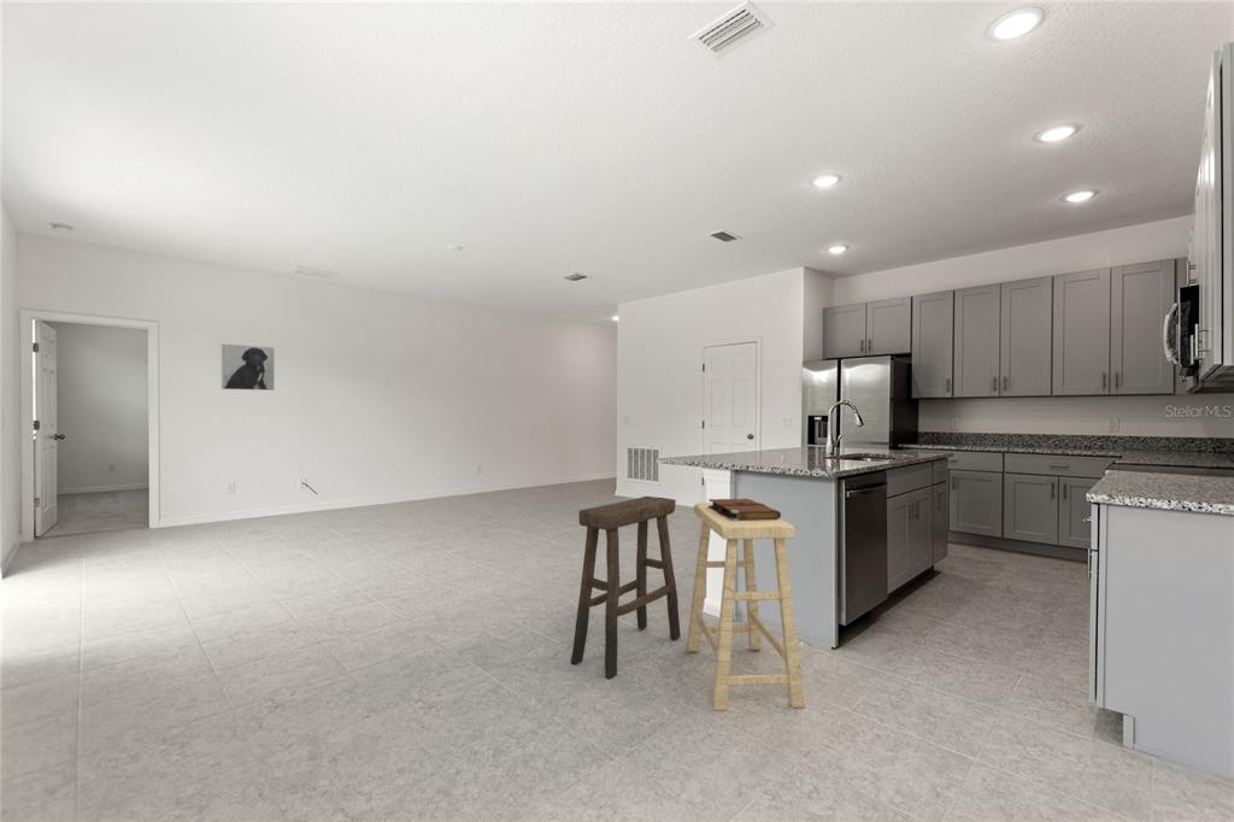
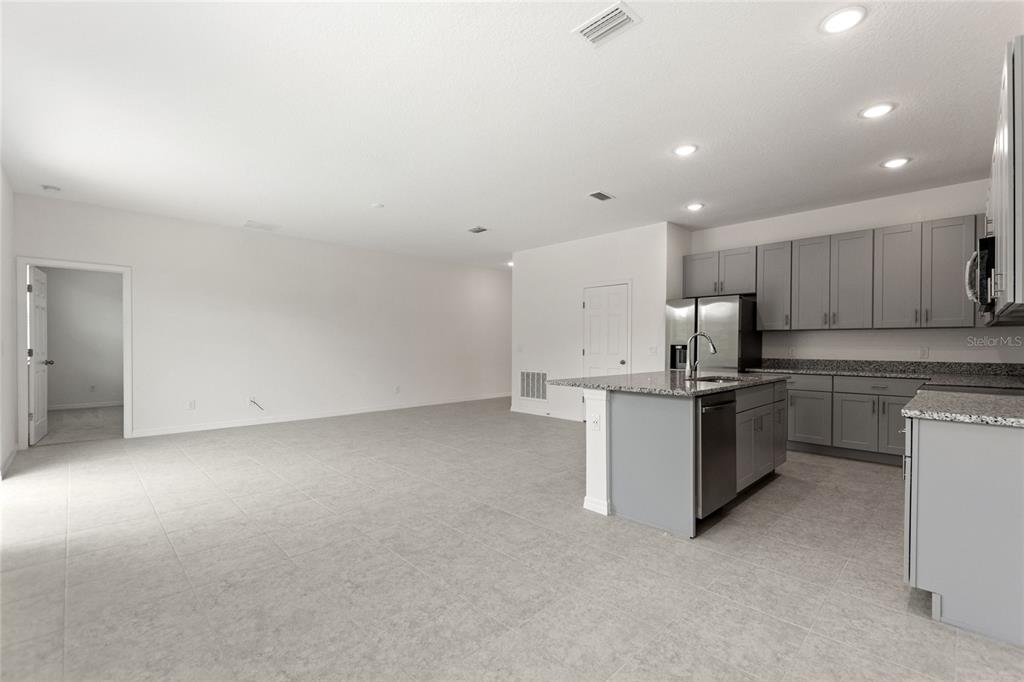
- stool [570,495,682,681]
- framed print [221,342,276,392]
- book [707,498,782,521]
- stool [686,501,806,711]
